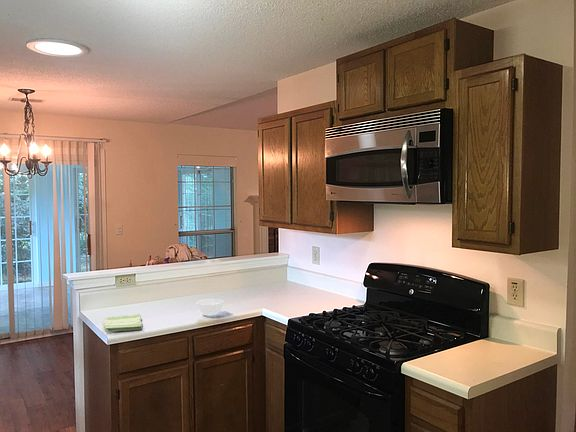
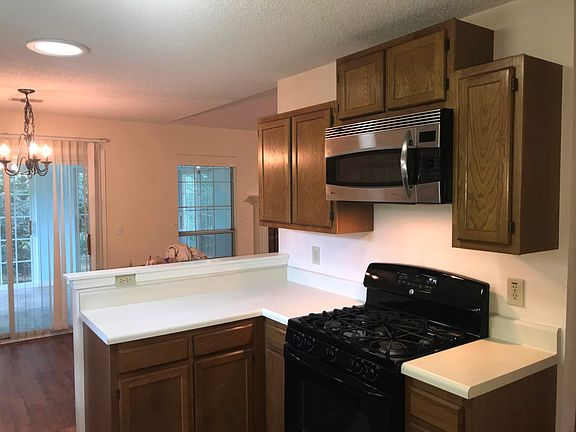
- bowl [196,298,225,316]
- dish towel [104,313,143,333]
